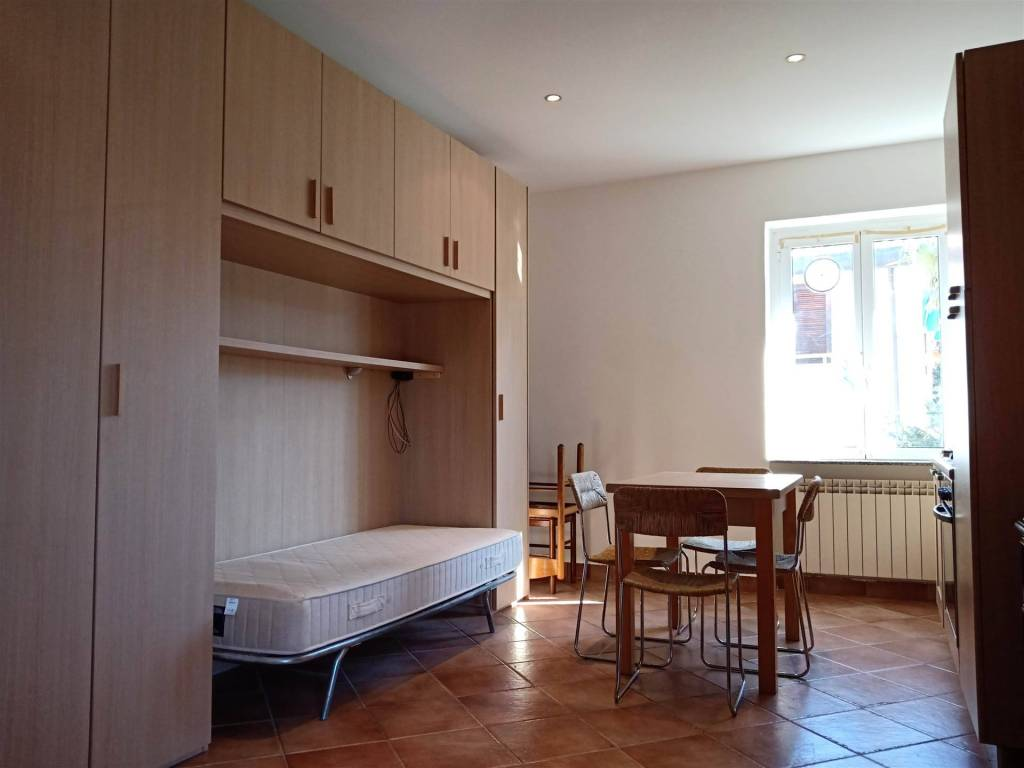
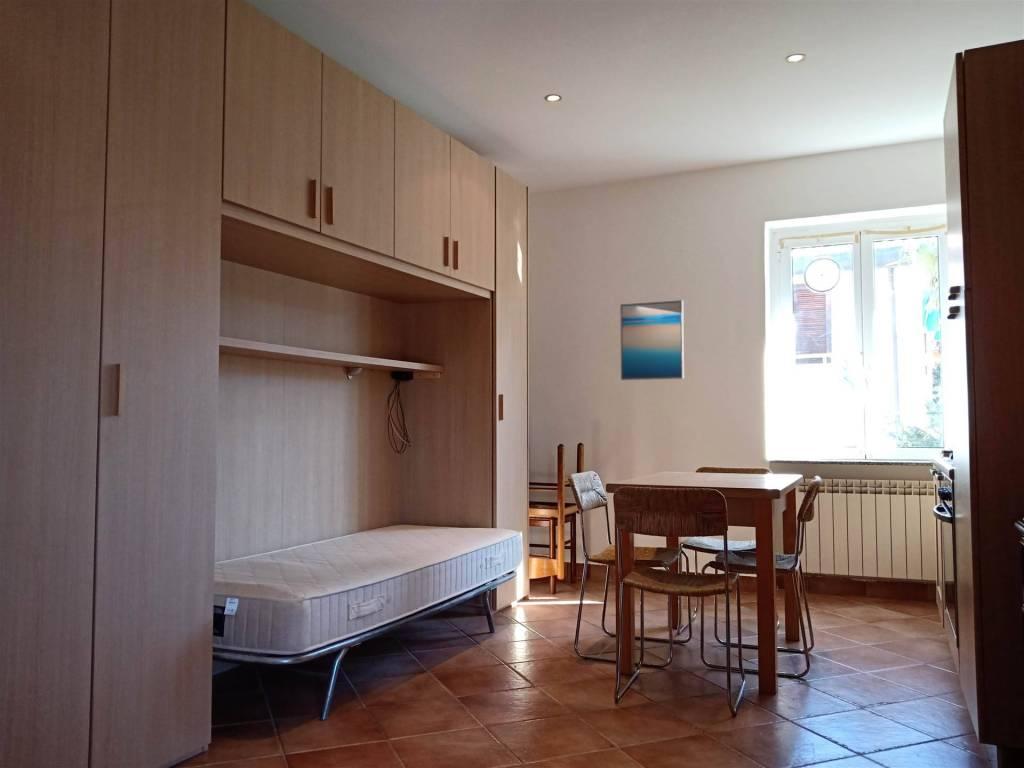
+ wall art [619,299,685,381]
